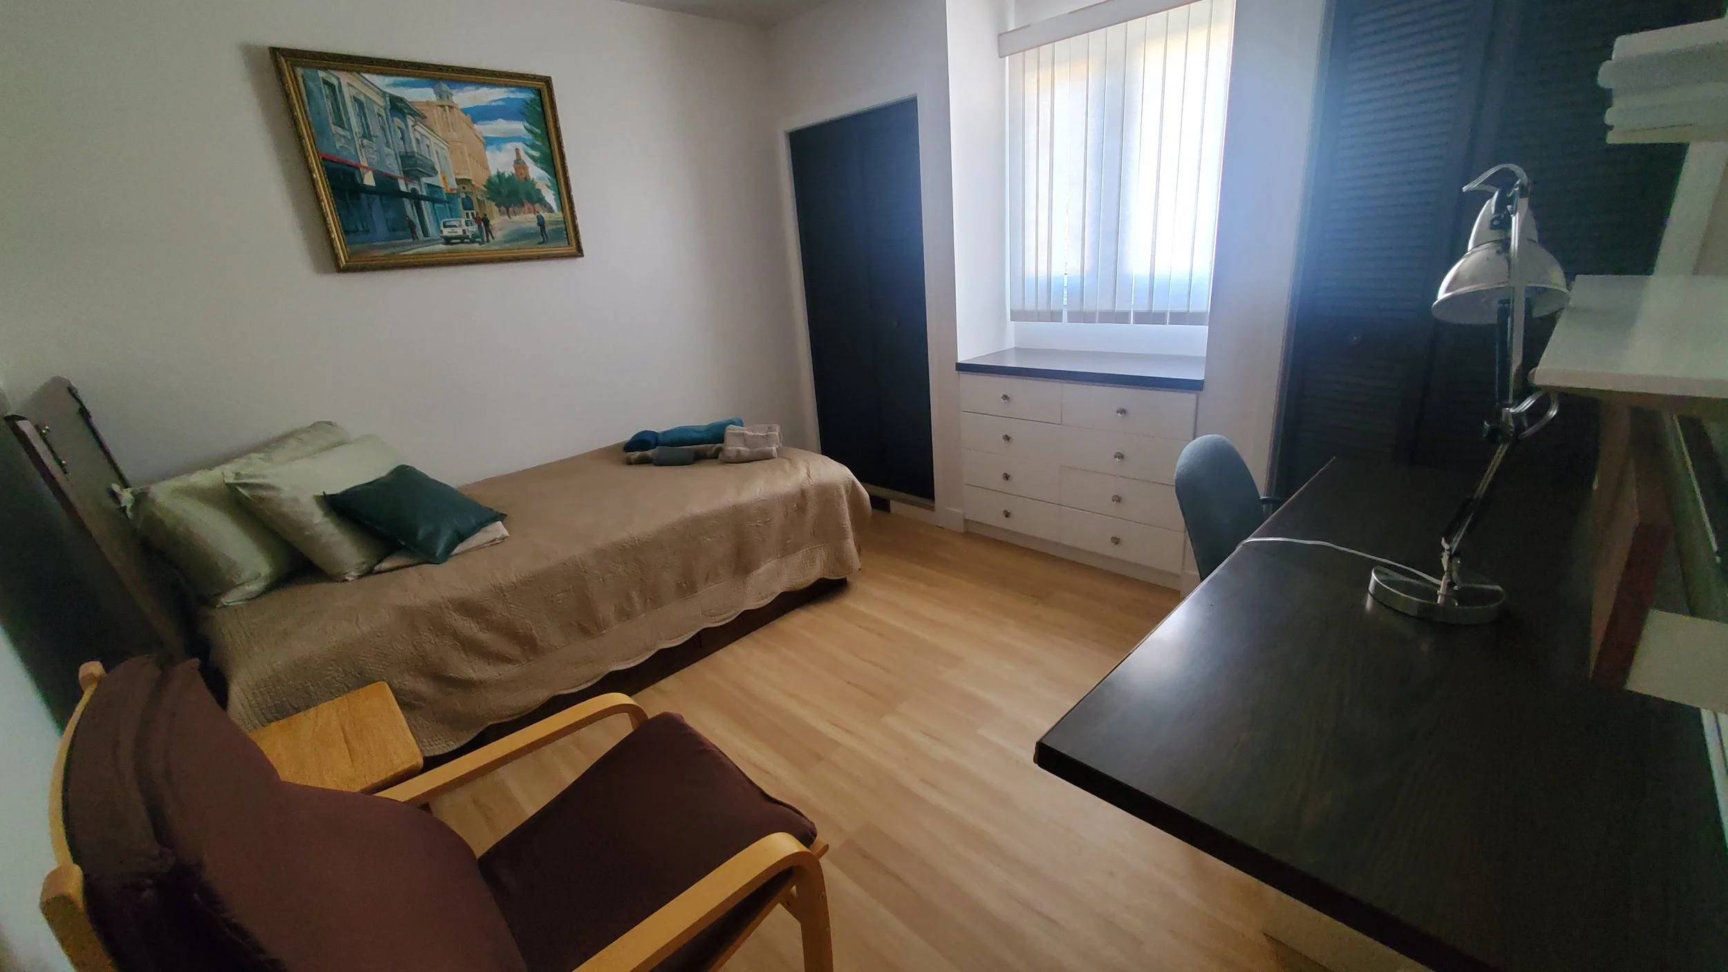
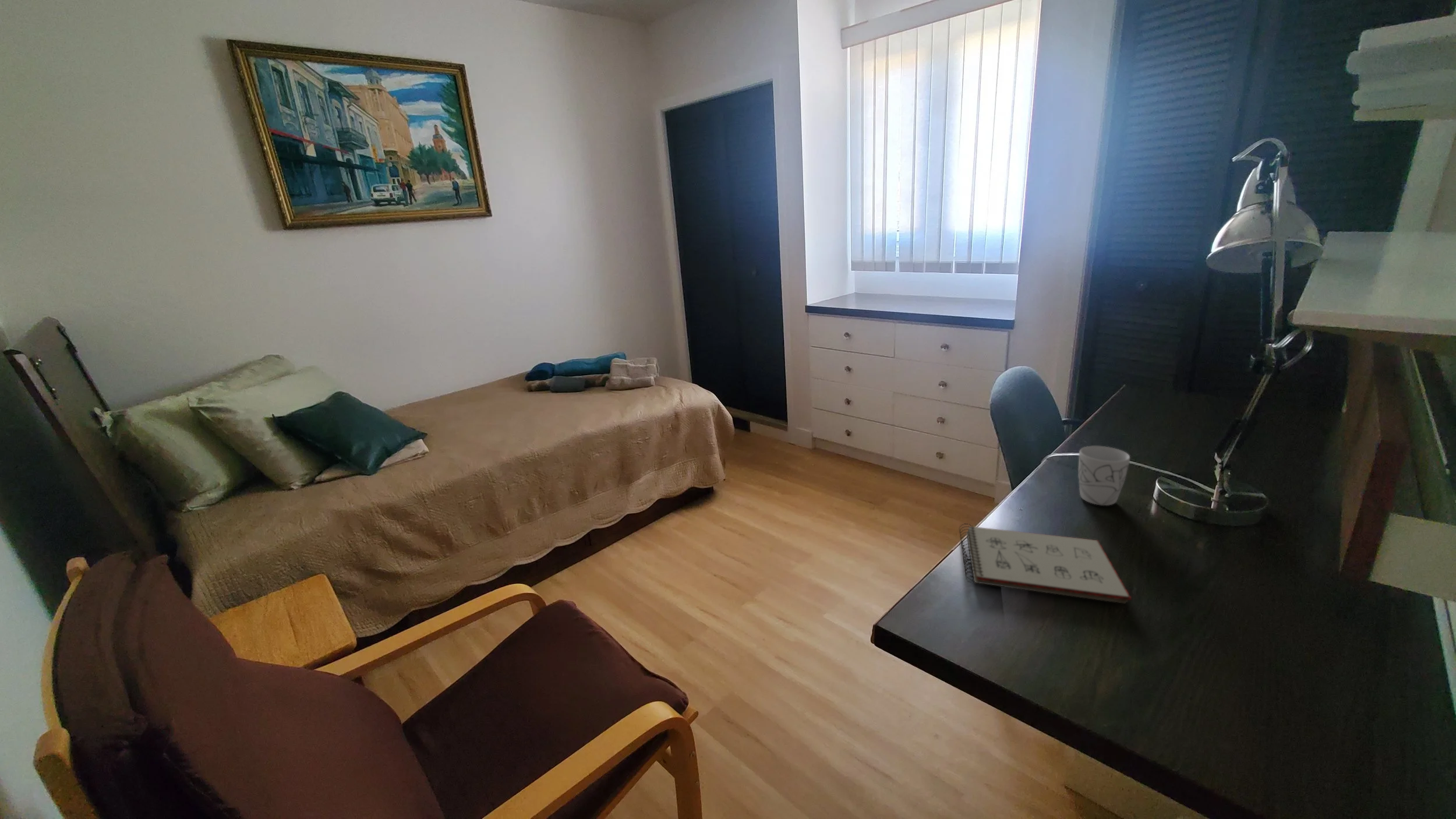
+ mug [1078,446,1130,506]
+ notepad [959,523,1132,603]
